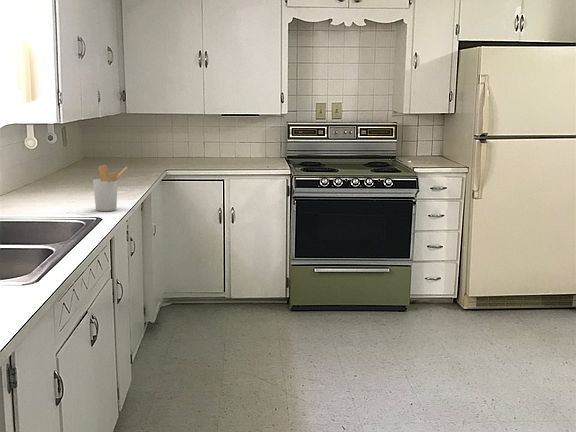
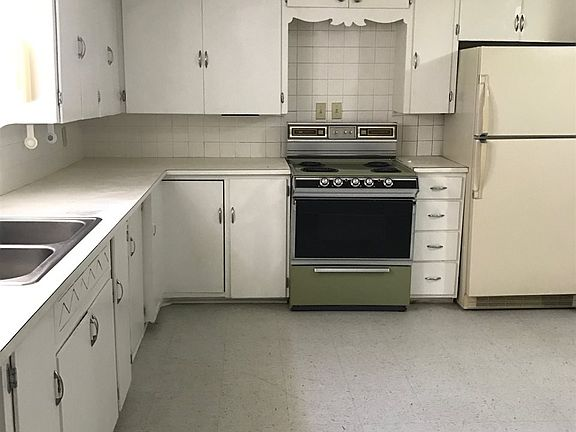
- utensil holder [92,164,129,212]
